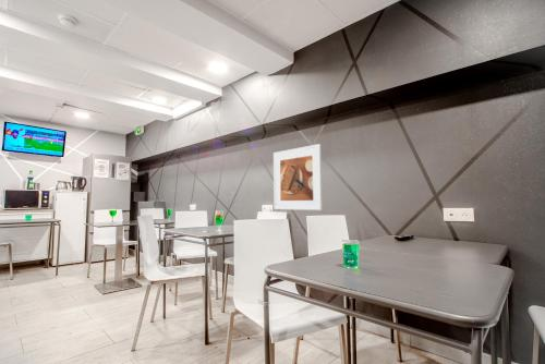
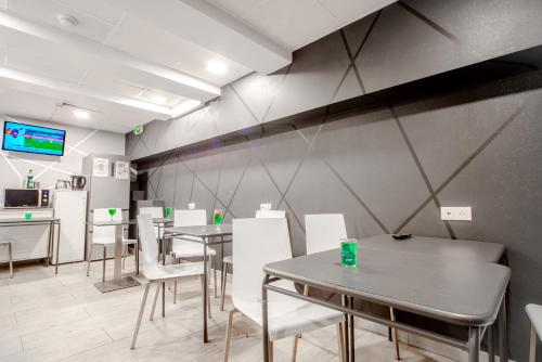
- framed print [272,143,324,211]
